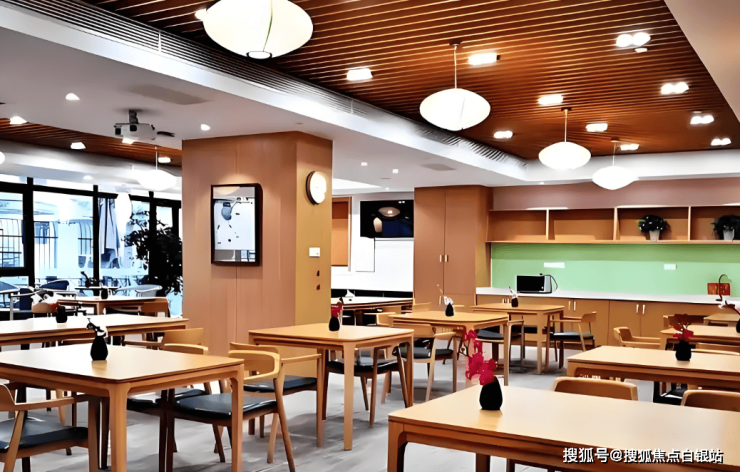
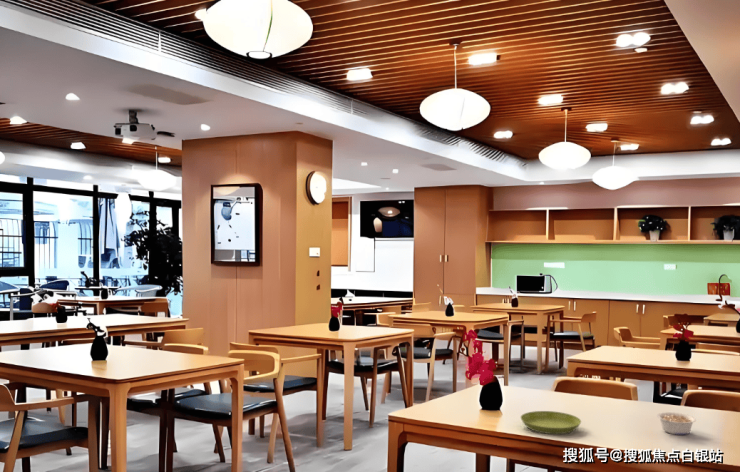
+ legume [656,411,697,436]
+ saucer [520,410,582,435]
